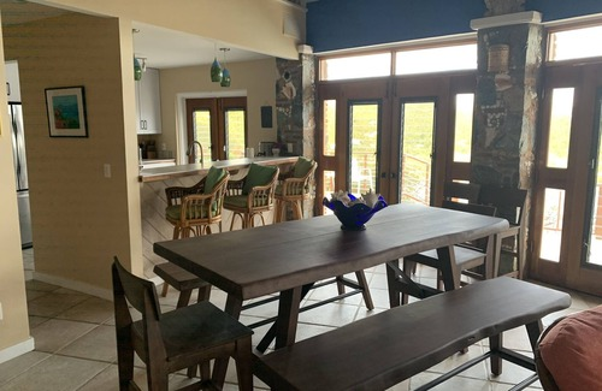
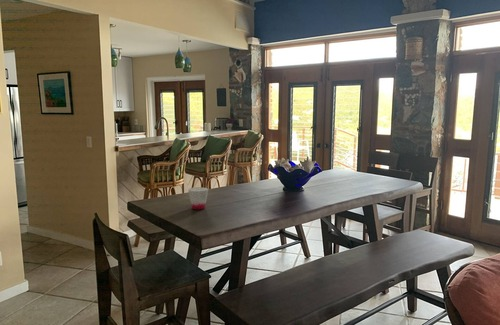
+ cup [187,186,209,211]
